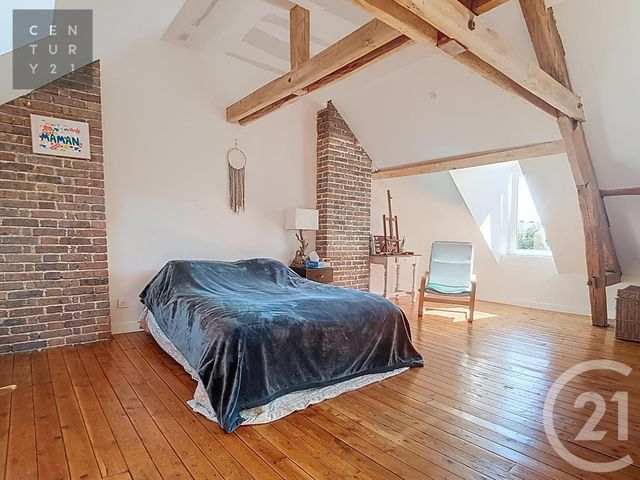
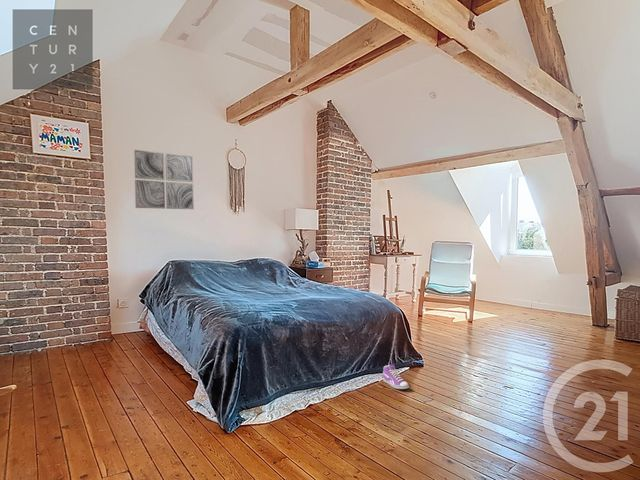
+ sneaker [382,363,410,390]
+ wall art [133,149,195,210]
